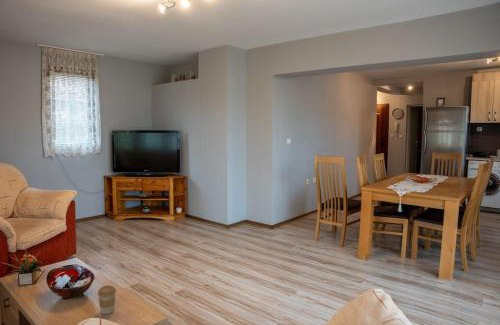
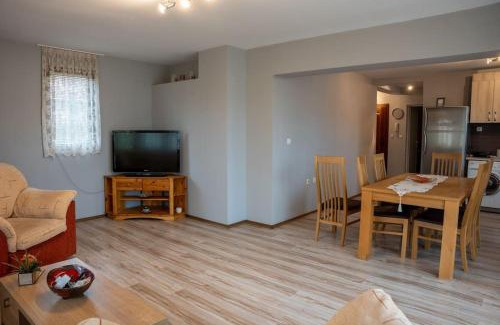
- coffee cup [97,284,117,315]
